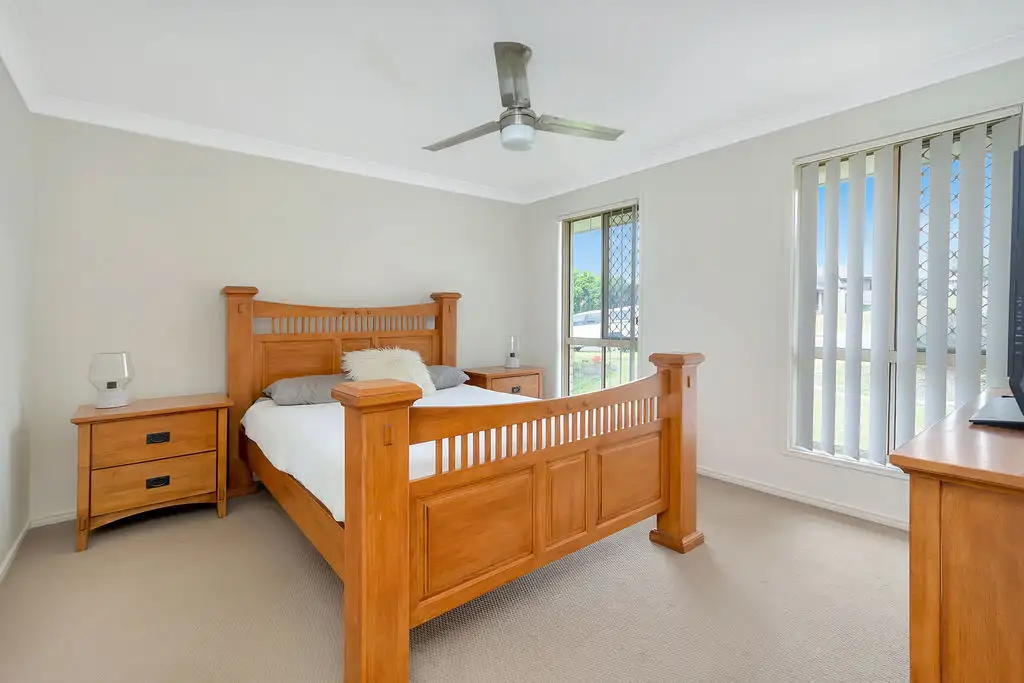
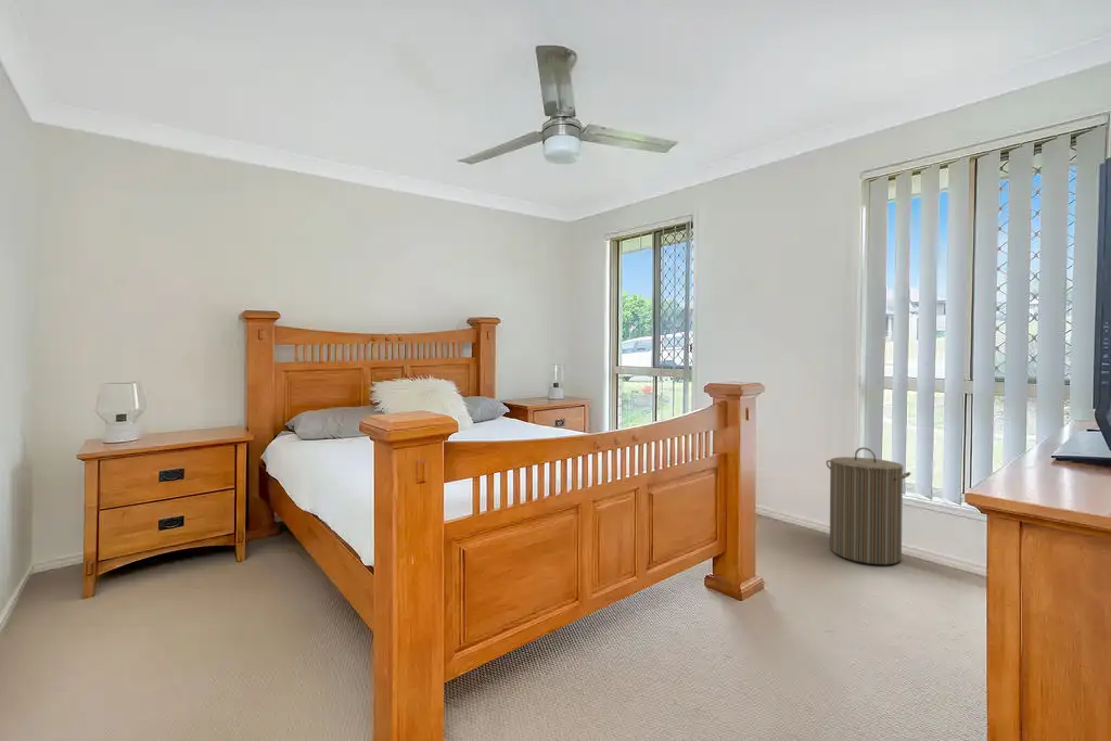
+ laundry hamper [825,446,911,565]
